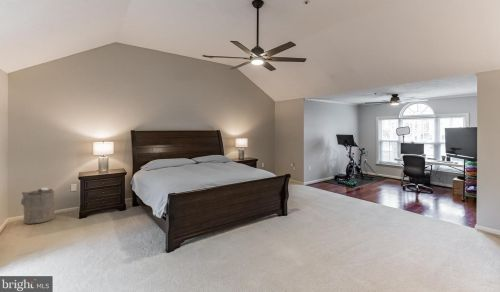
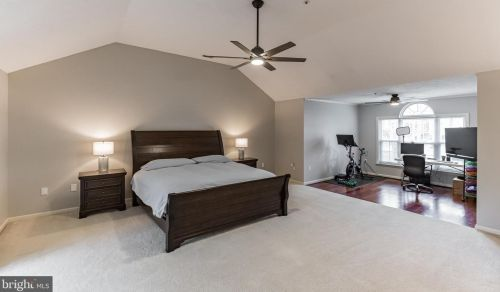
- laundry hamper [20,188,56,225]
